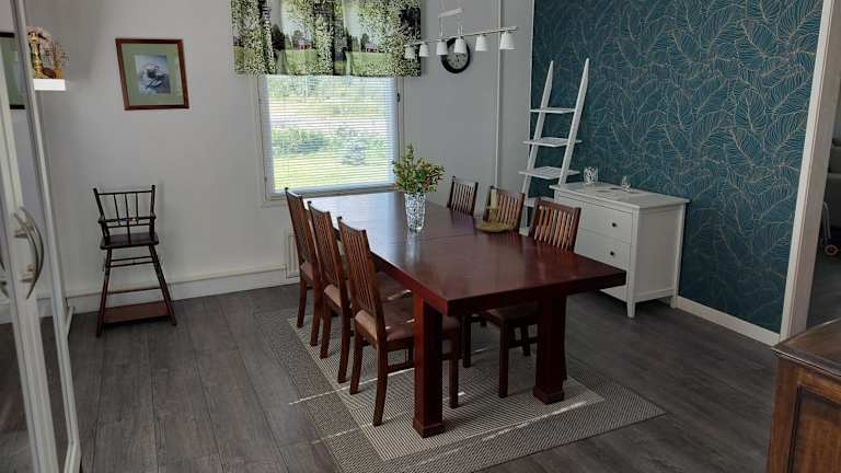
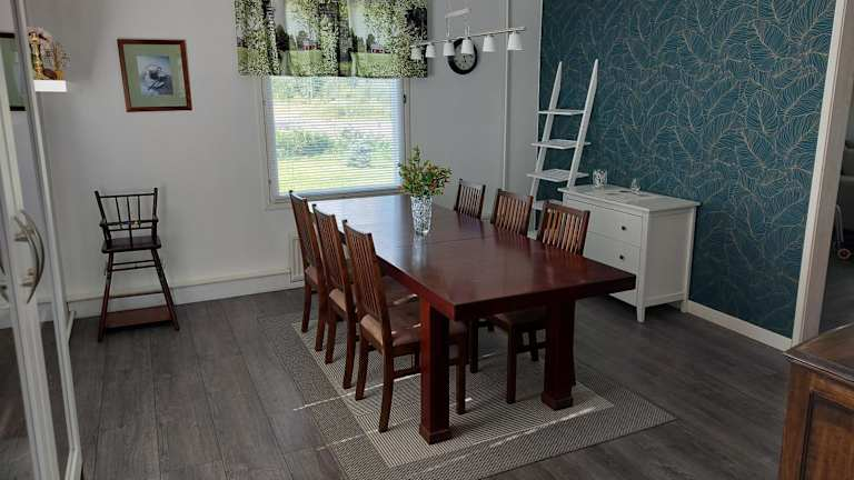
- candle holder [475,186,518,233]
